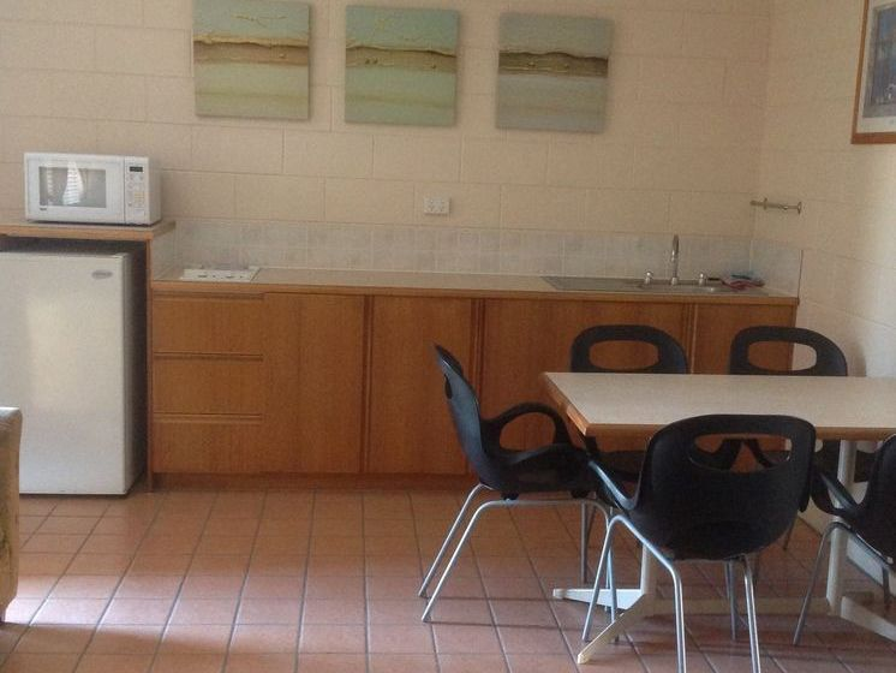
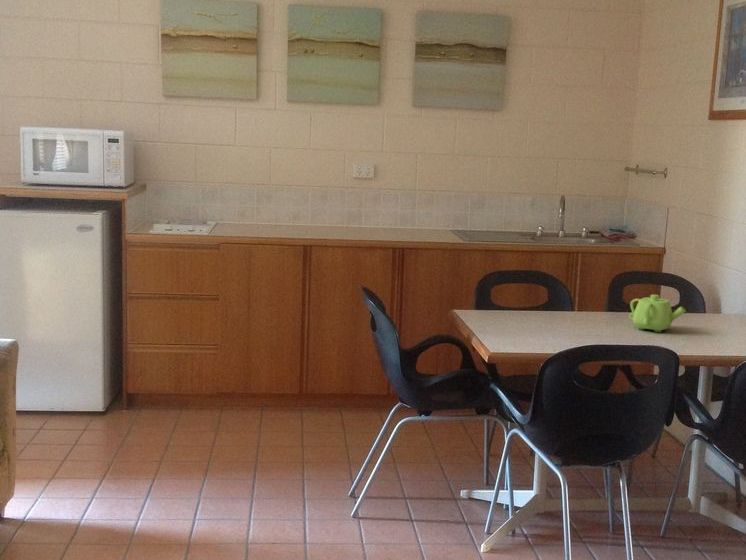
+ teapot [628,294,687,333]
